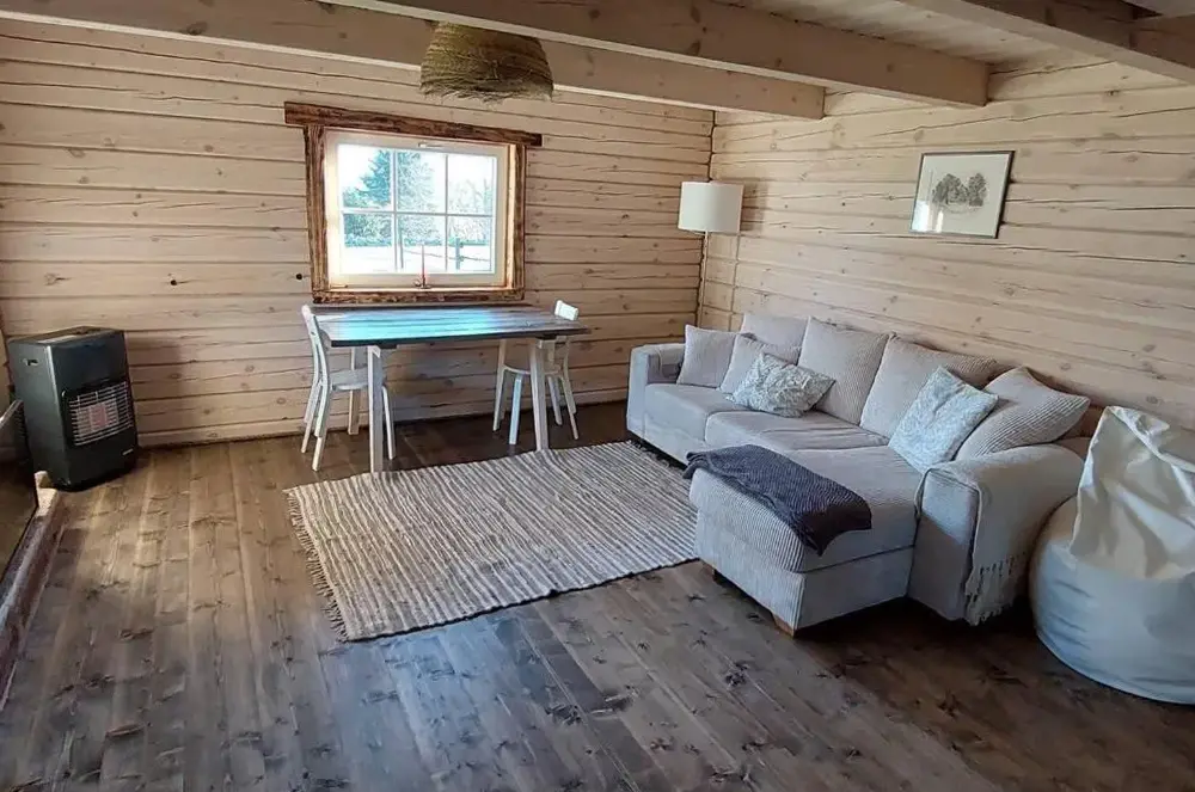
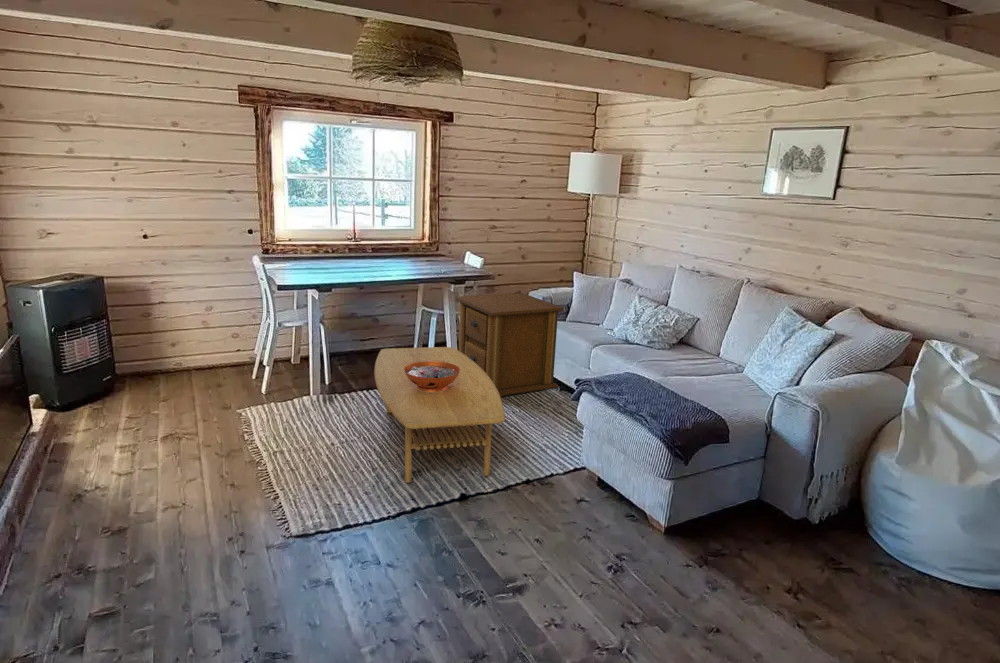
+ decorative bowl [404,361,460,392]
+ side table [455,292,564,397]
+ coffee table [373,346,506,484]
